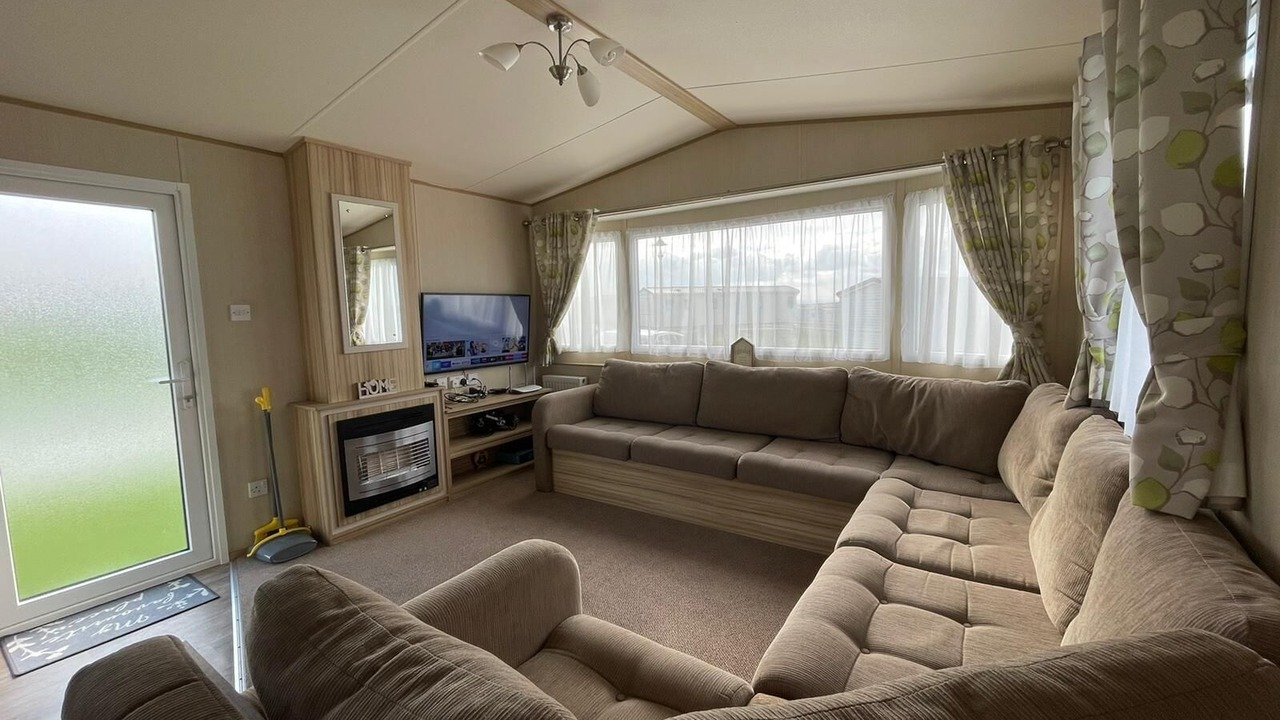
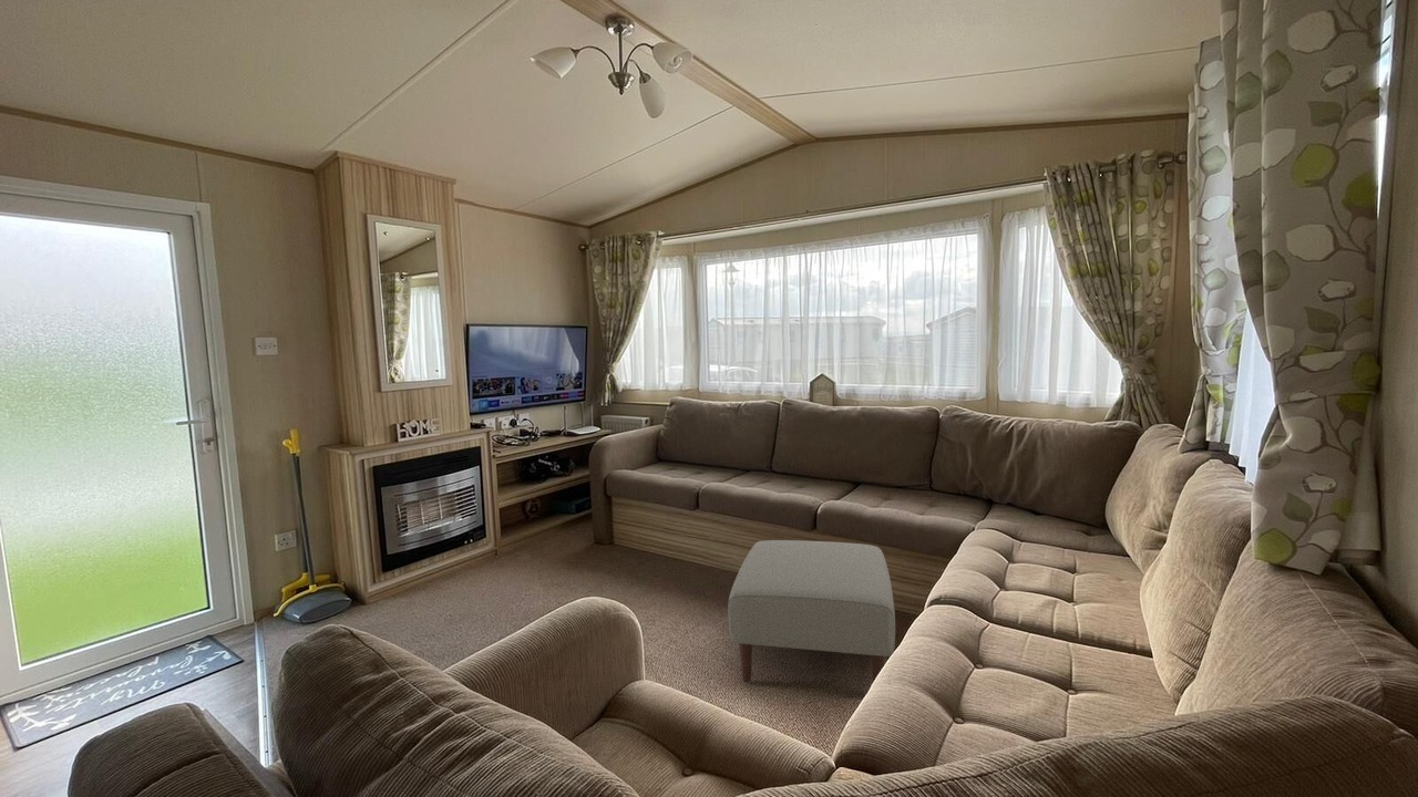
+ ottoman [727,539,896,683]
